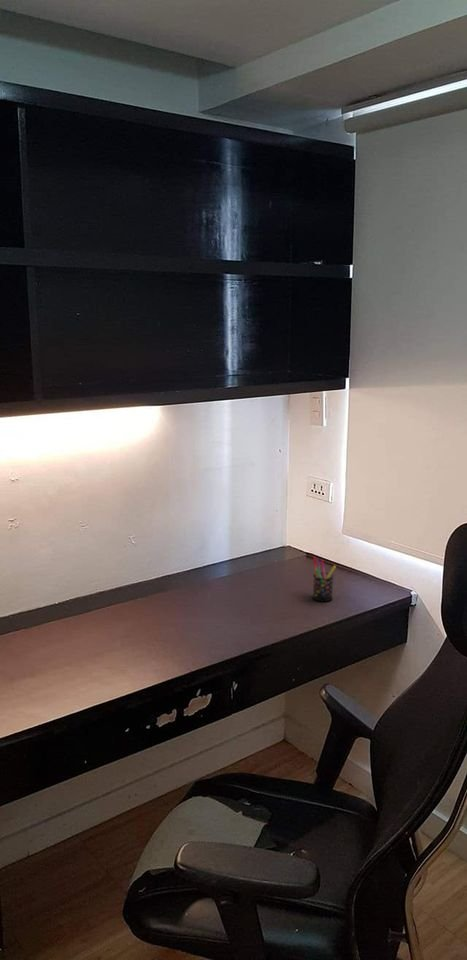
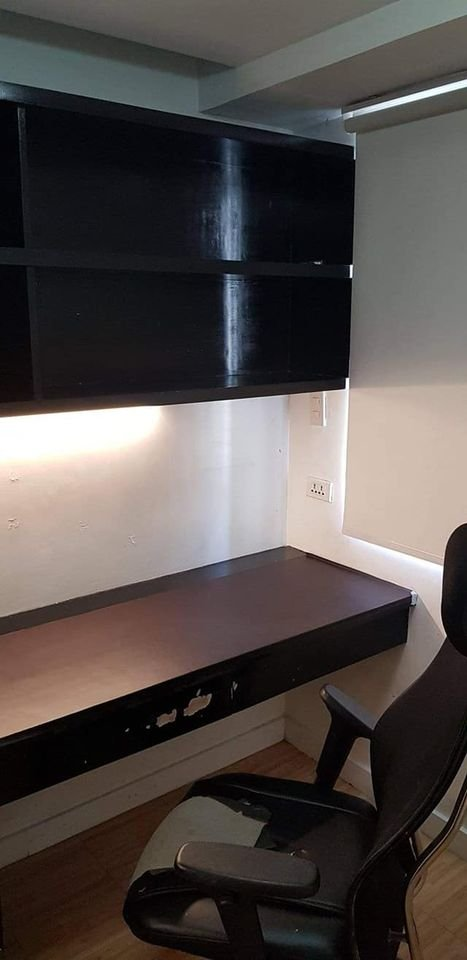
- pen holder [312,556,337,602]
